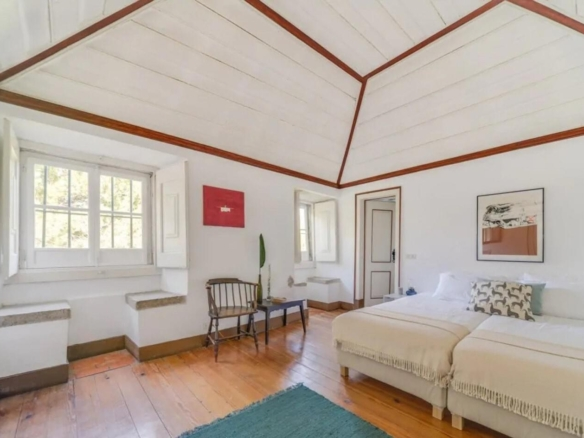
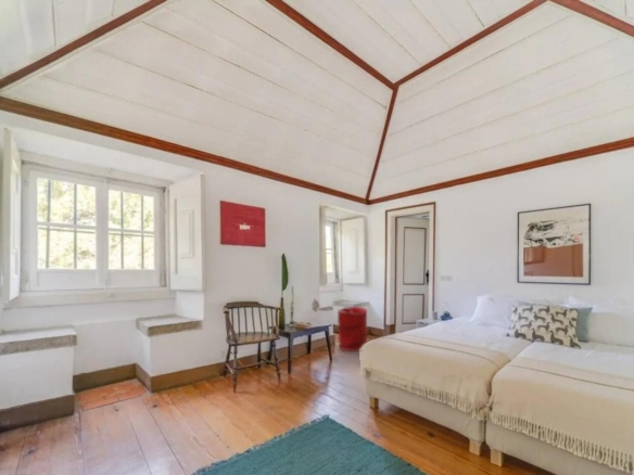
+ laundry hamper [337,306,368,352]
